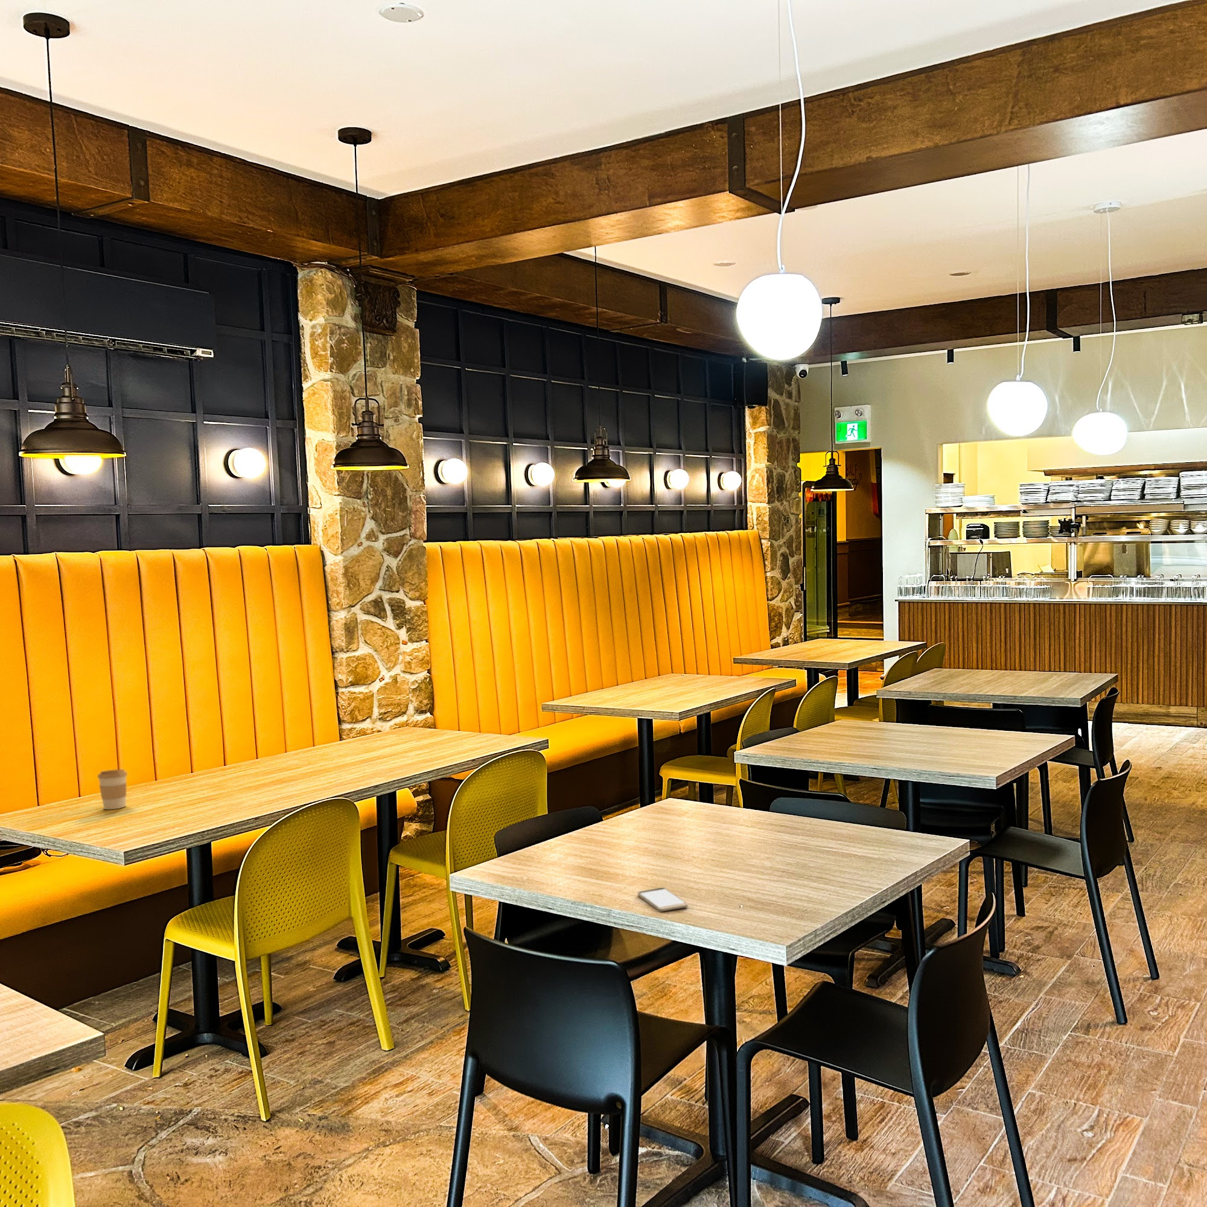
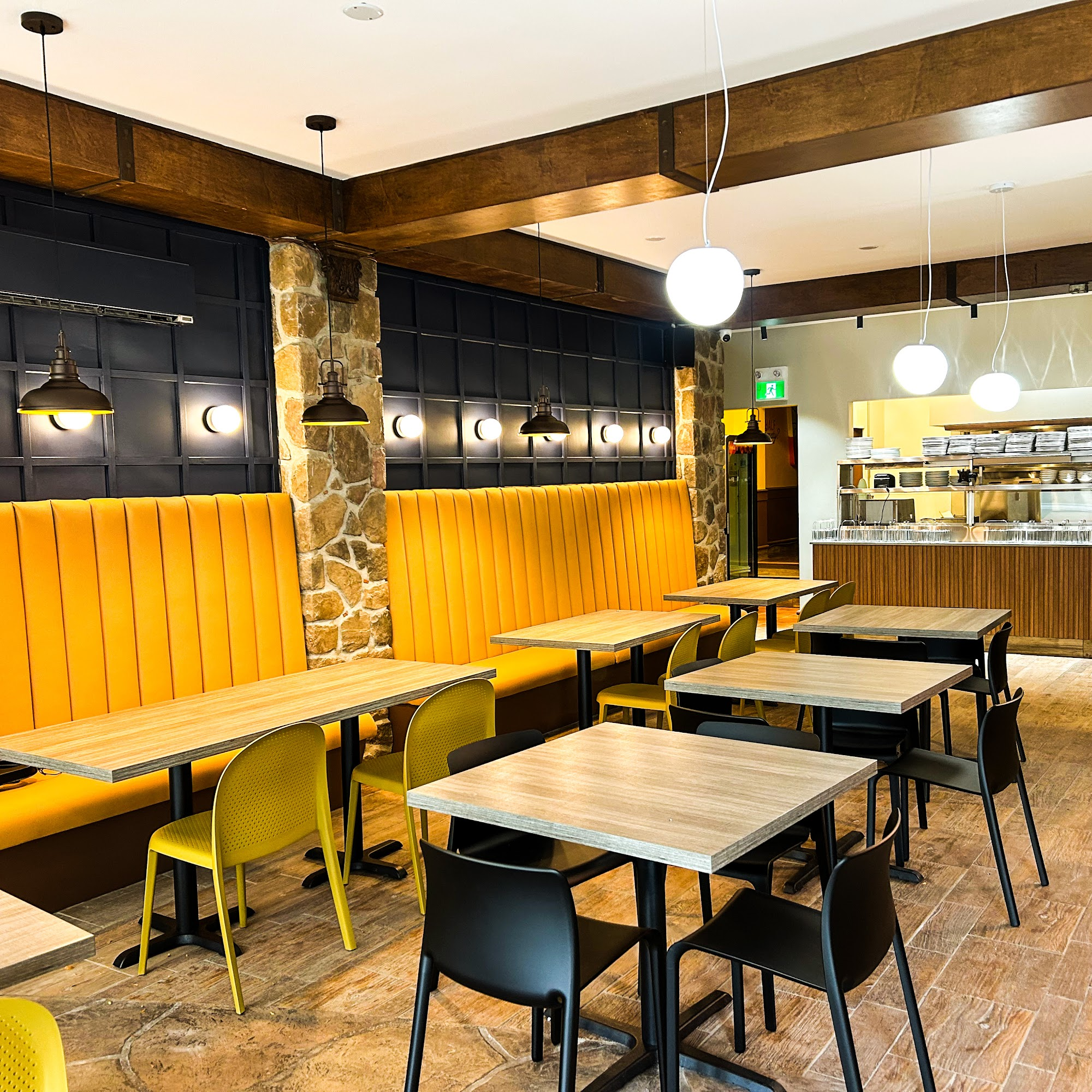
- smartphone [637,888,688,913]
- coffee cup [97,769,128,810]
